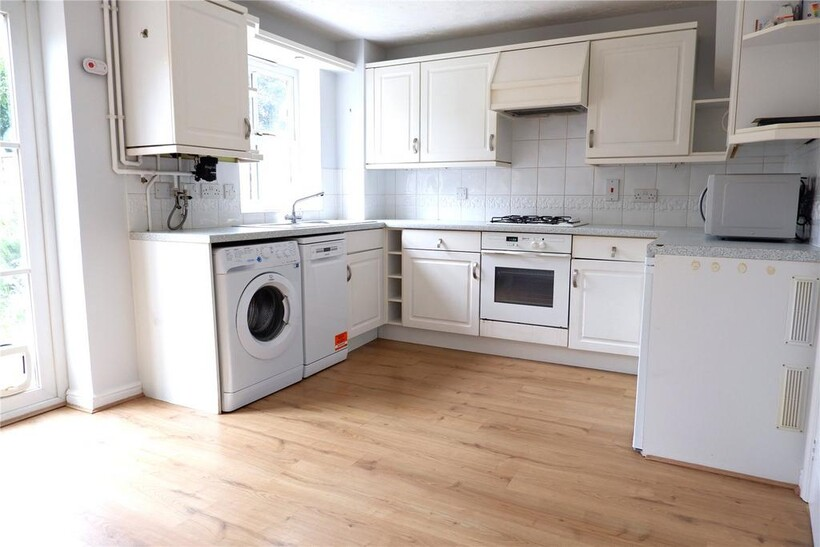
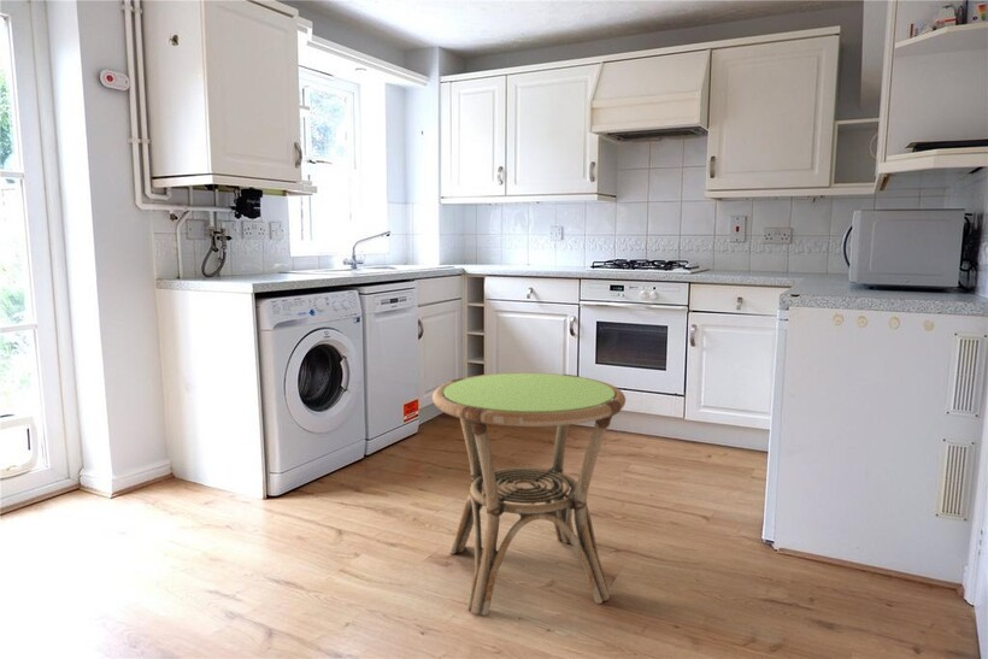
+ side table [431,371,627,616]
